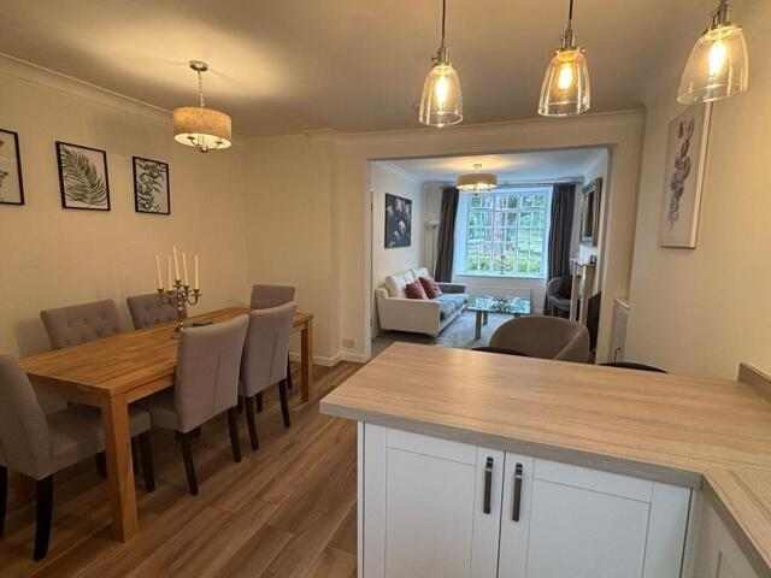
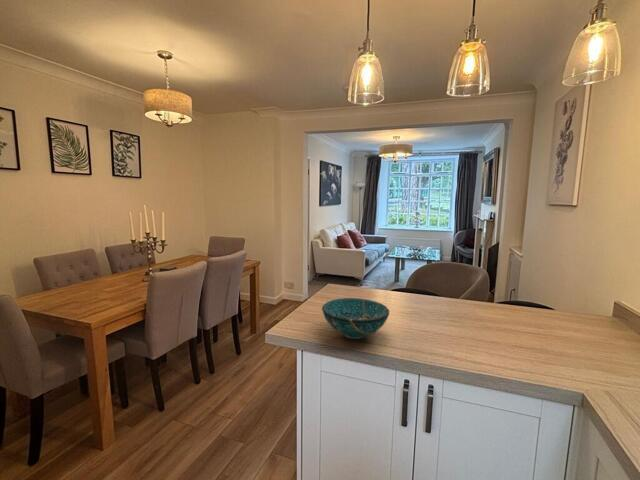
+ decorative bowl [321,297,390,340]
